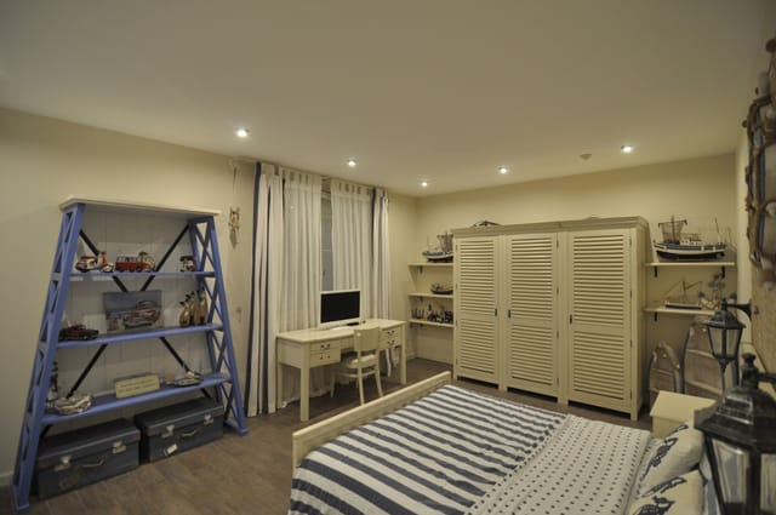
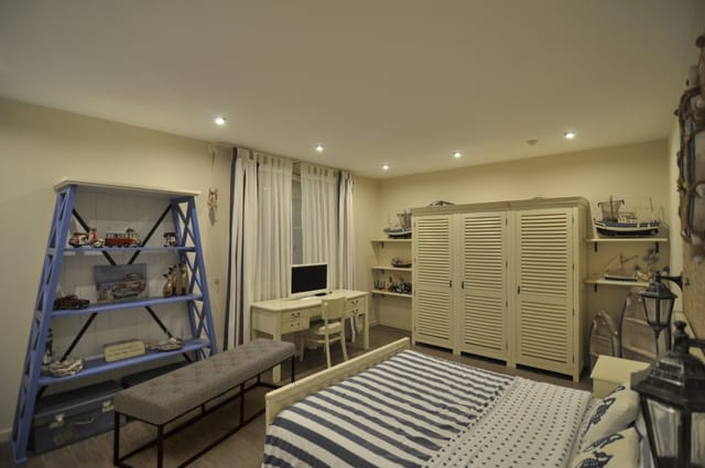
+ bench [112,337,297,468]
